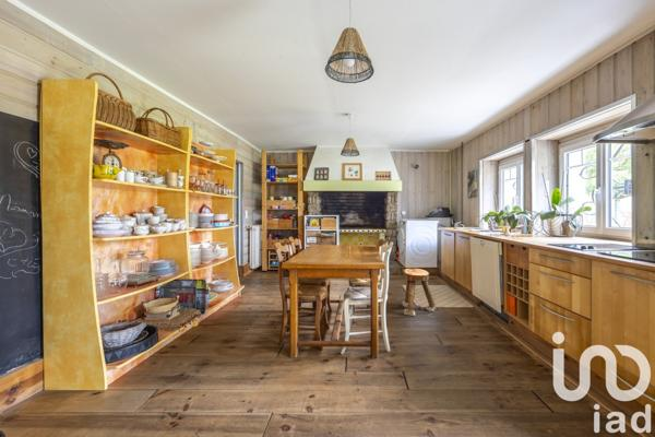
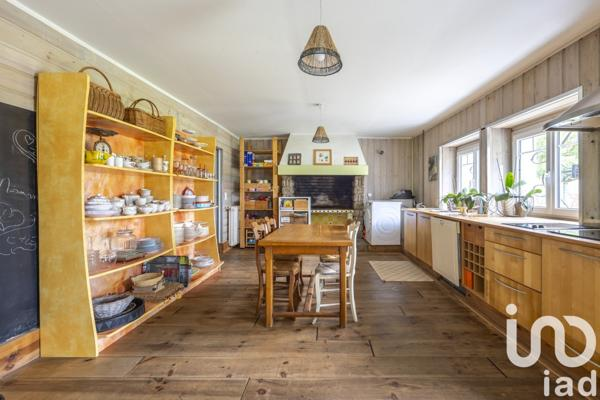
- stool [402,268,438,317]
